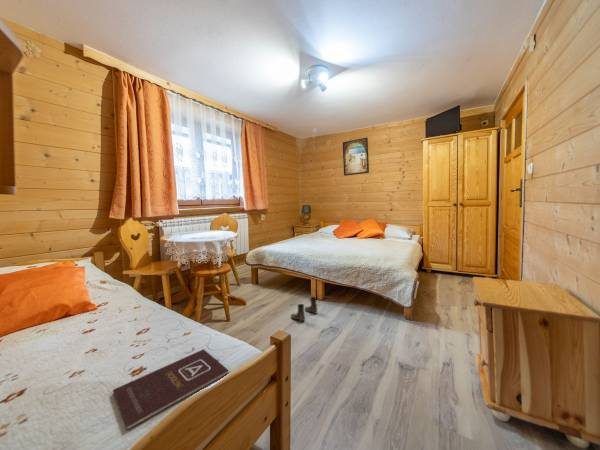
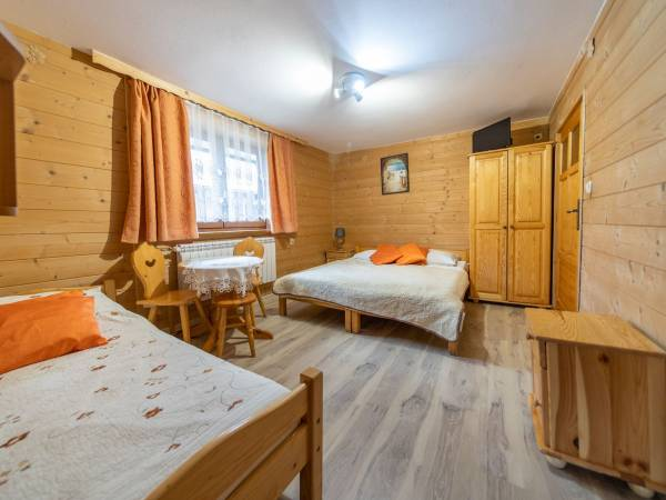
- book [112,348,230,431]
- boots [290,296,318,322]
